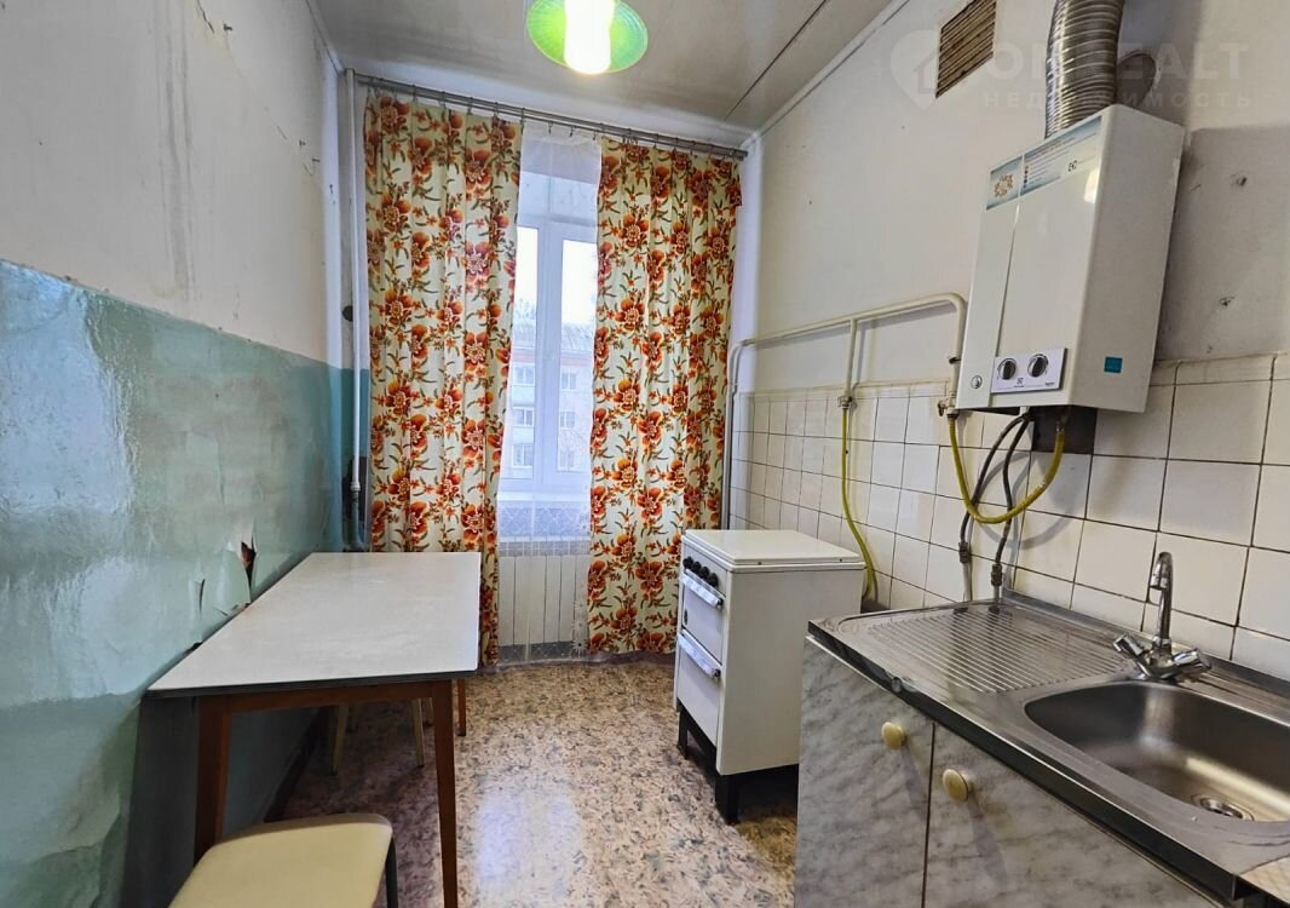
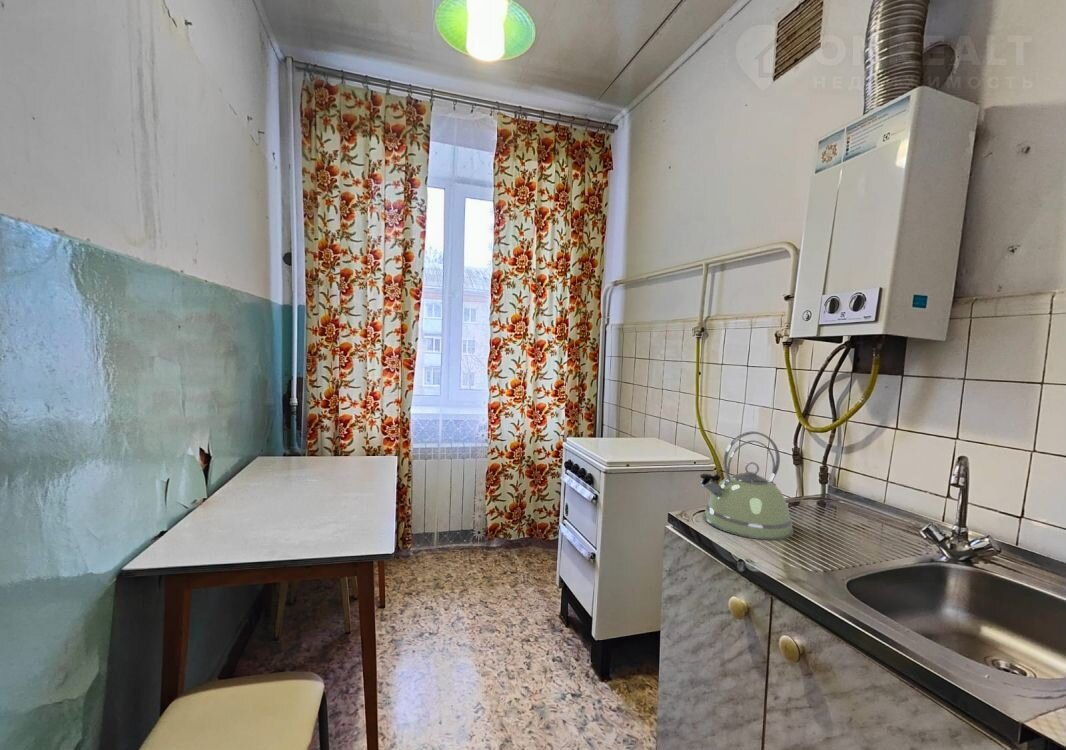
+ kettle [699,430,794,541]
